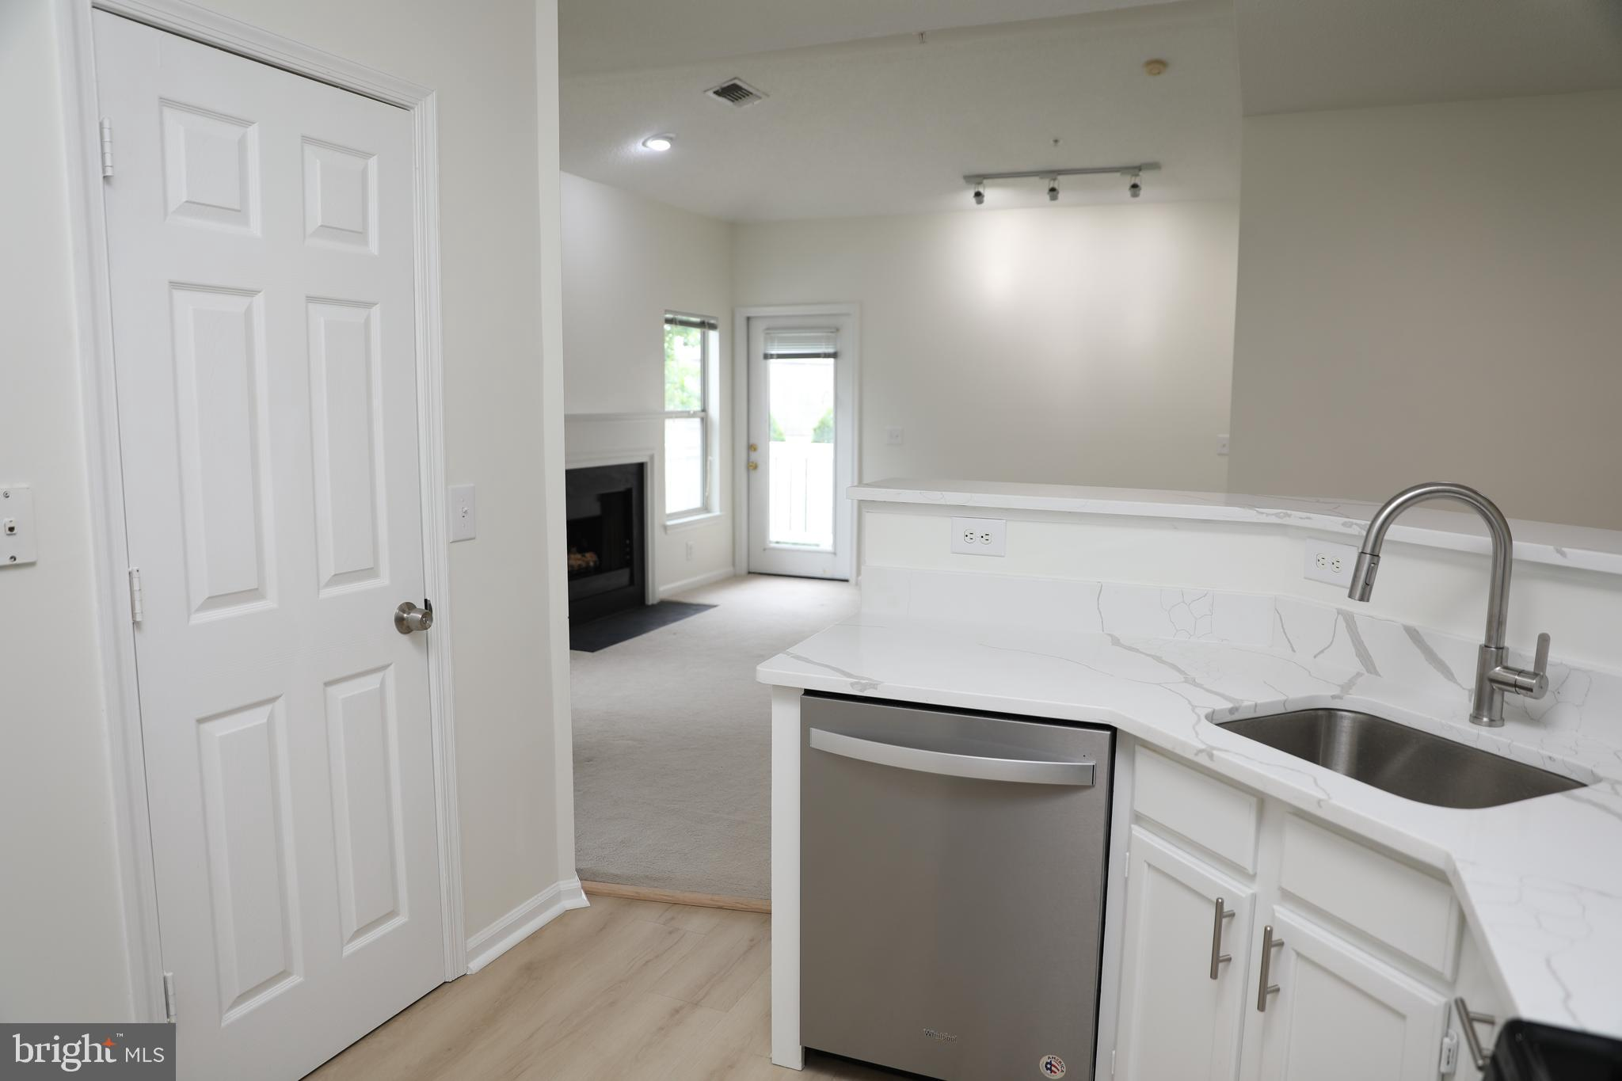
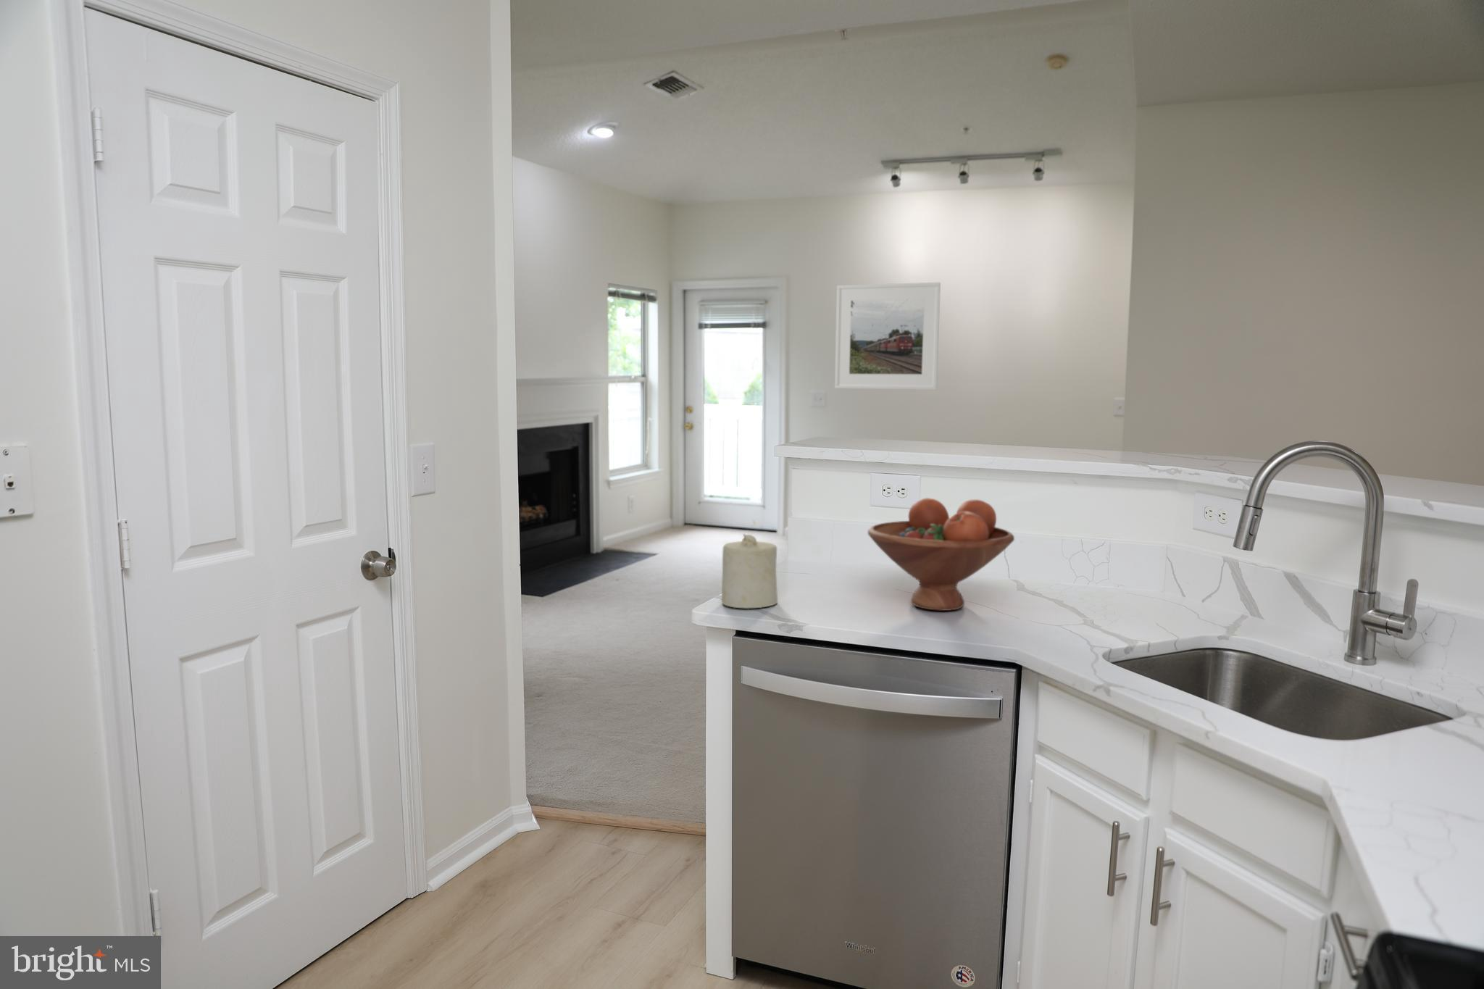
+ candle [720,532,778,609]
+ fruit bowl [867,497,1015,612]
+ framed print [834,281,941,391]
